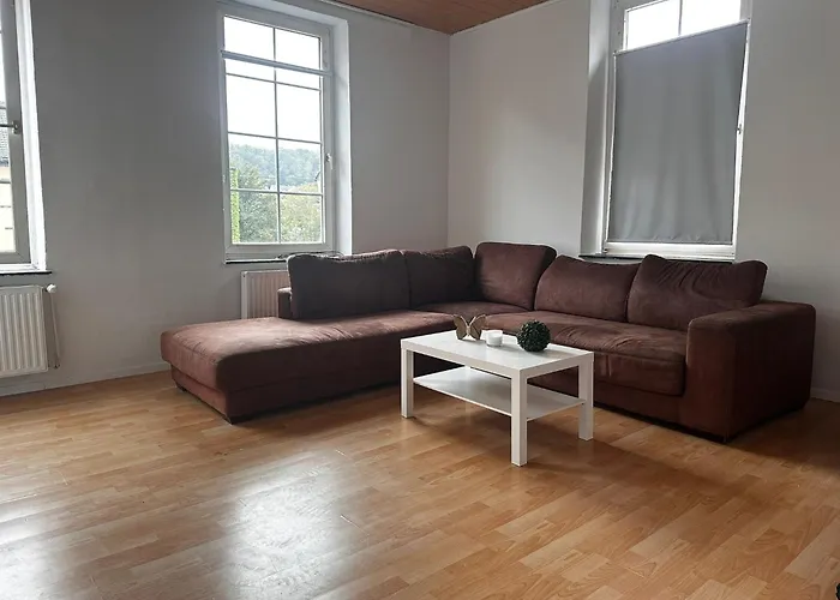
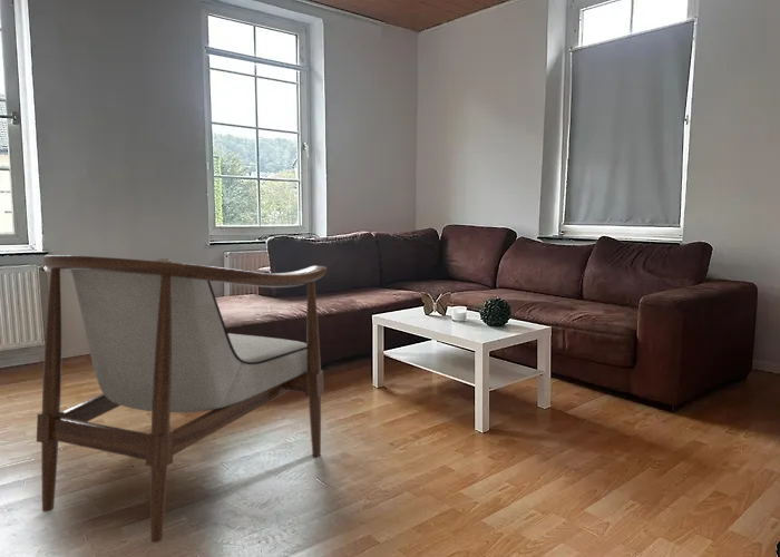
+ armchair [36,254,328,544]
